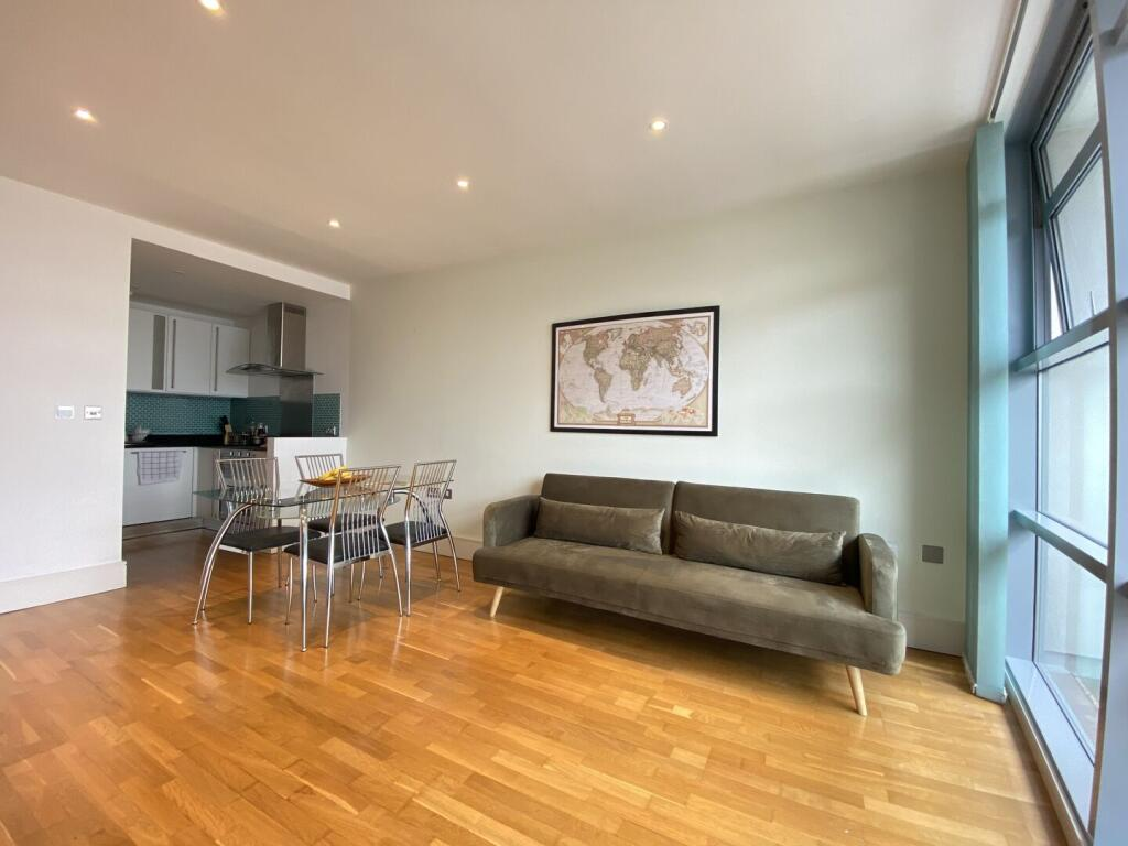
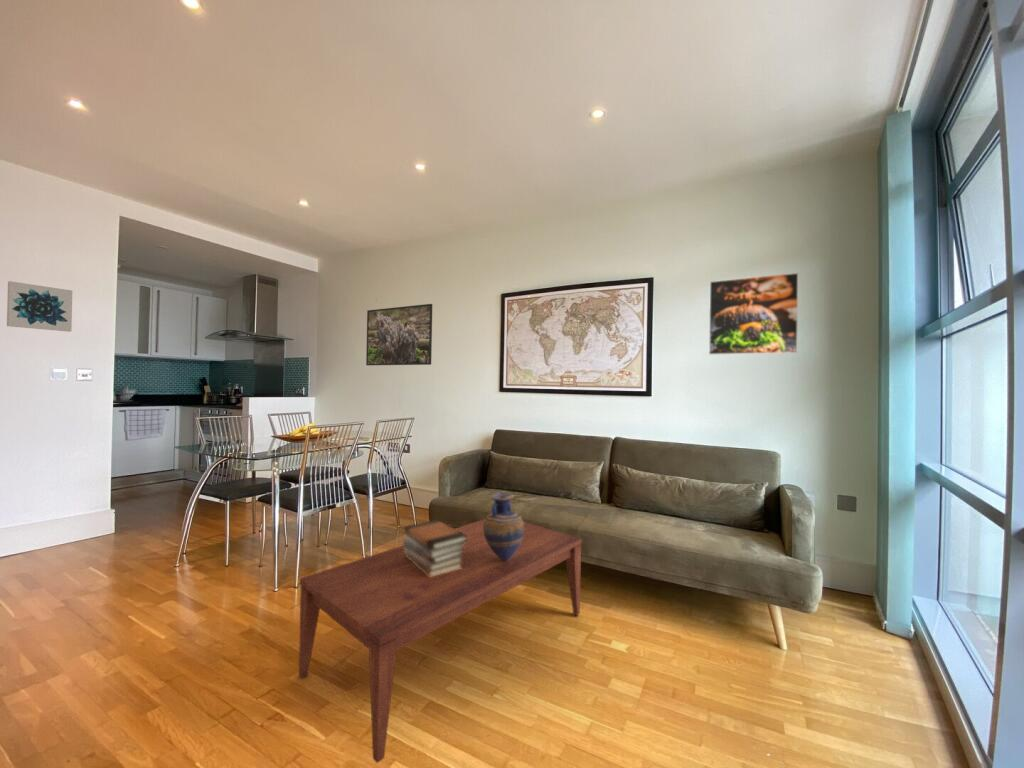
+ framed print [365,303,433,366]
+ book stack [402,519,467,577]
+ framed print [708,272,799,356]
+ wall art [6,280,73,333]
+ coffee table [298,518,583,764]
+ vase [483,492,524,562]
